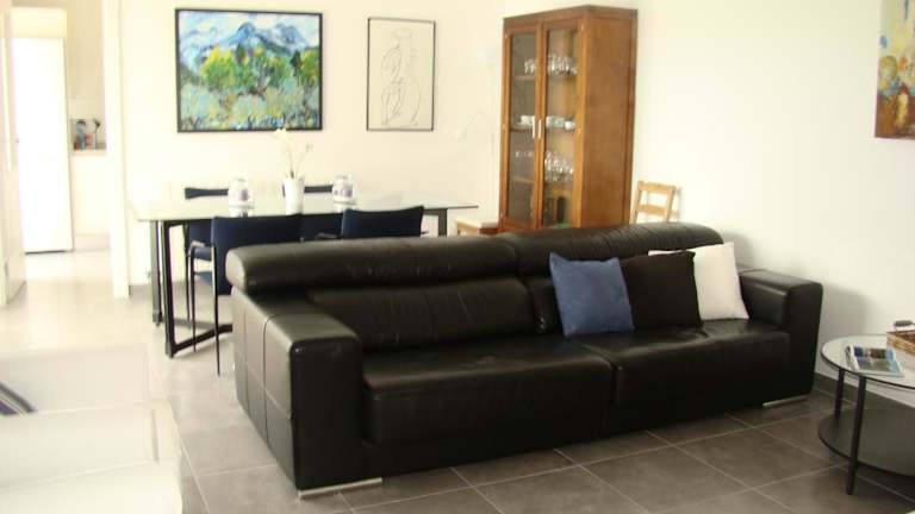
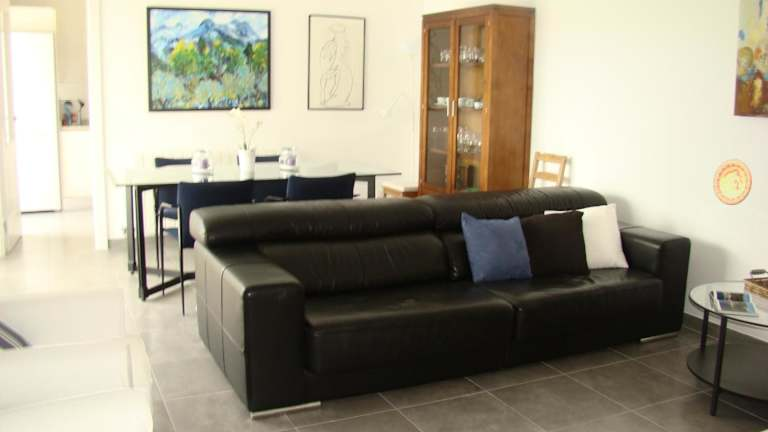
+ decorative plate [712,158,753,206]
